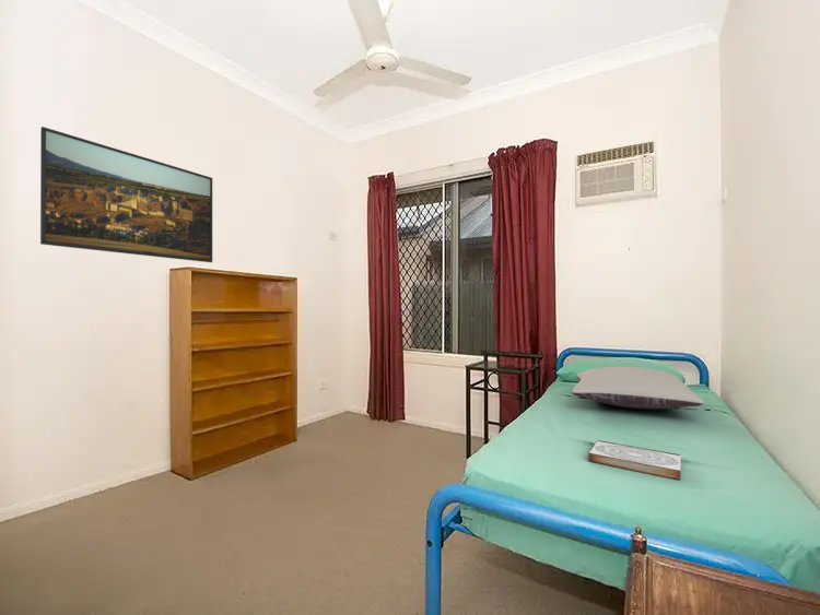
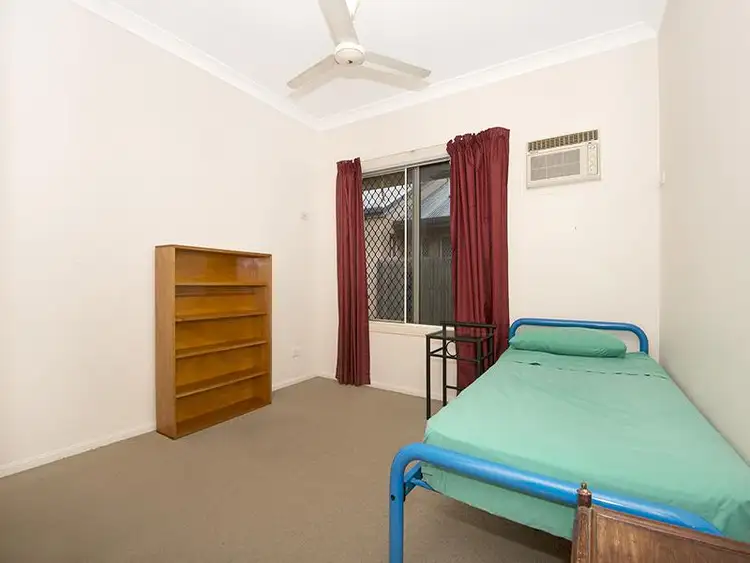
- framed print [39,126,213,263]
- book [587,439,682,481]
- pillow [571,365,705,410]
